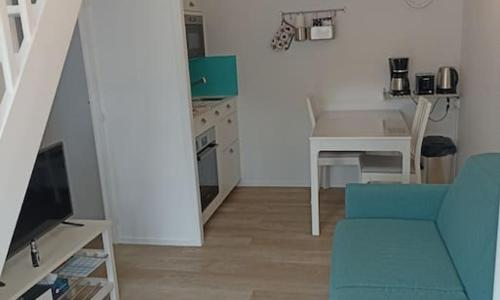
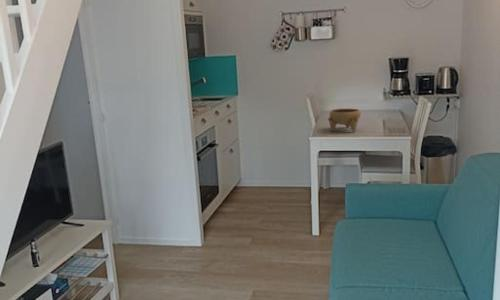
+ bowl [327,108,362,133]
